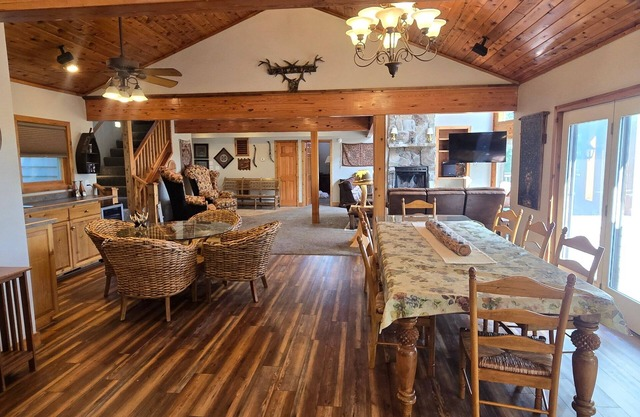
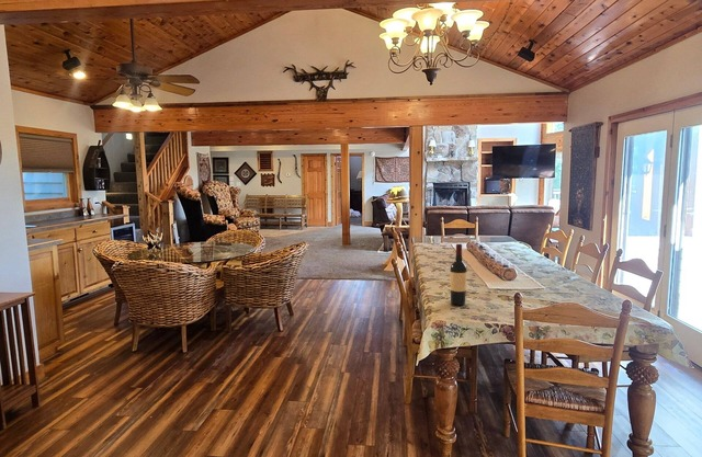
+ wine bottle [449,243,468,307]
